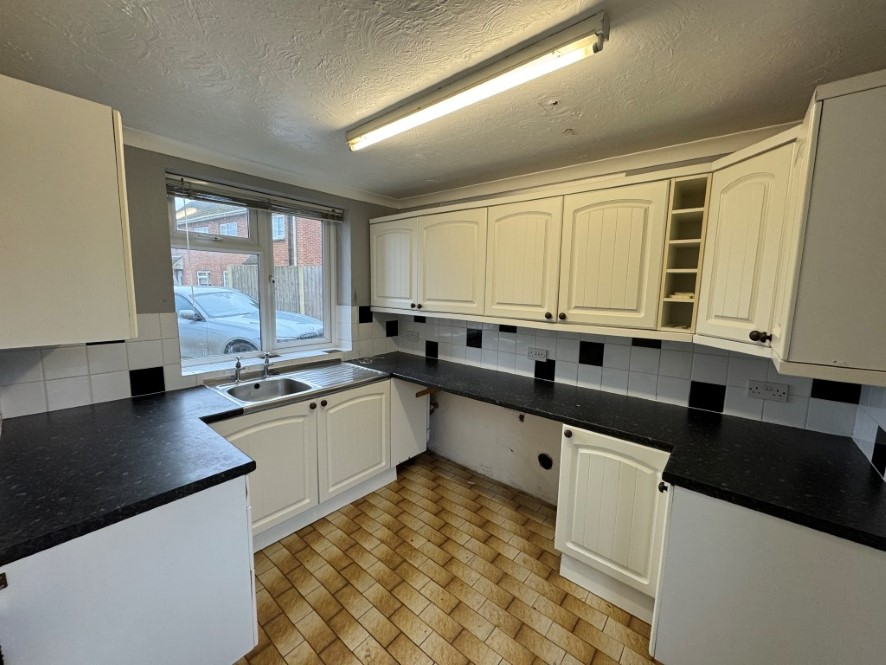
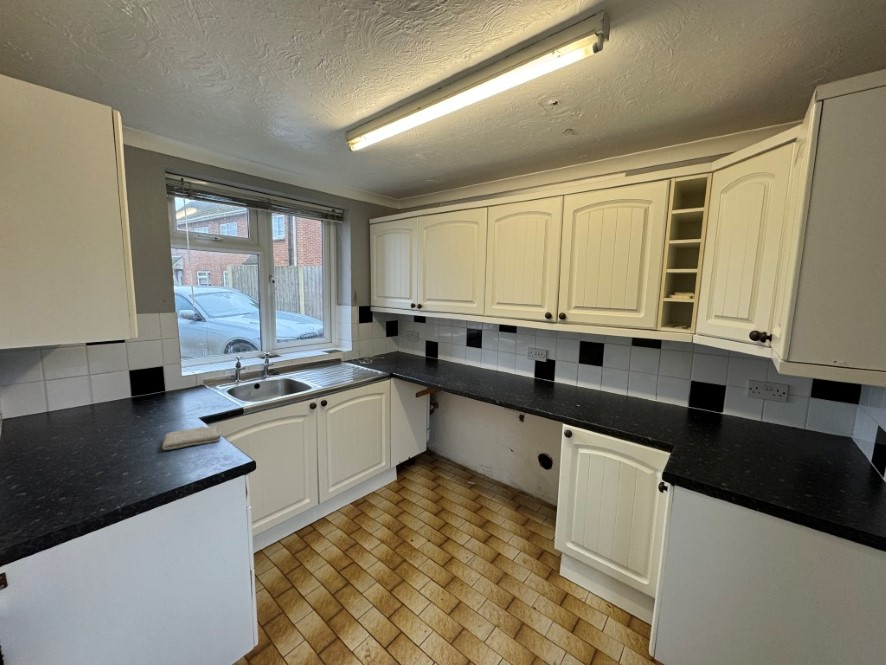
+ washcloth [161,425,223,451]
